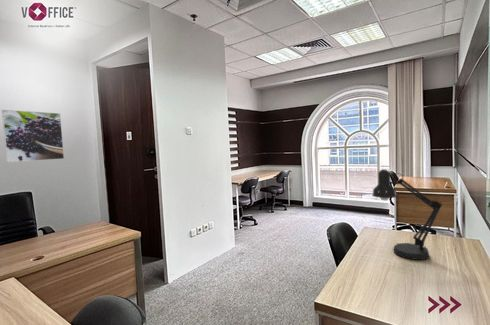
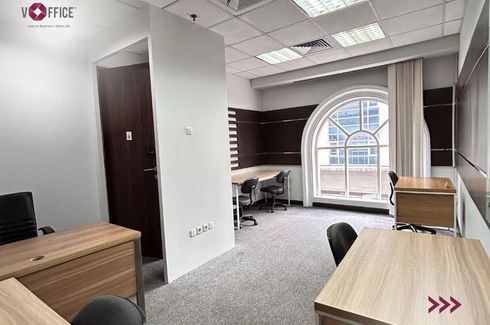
- desk lamp [371,168,443,261]
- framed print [1,109,65,163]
